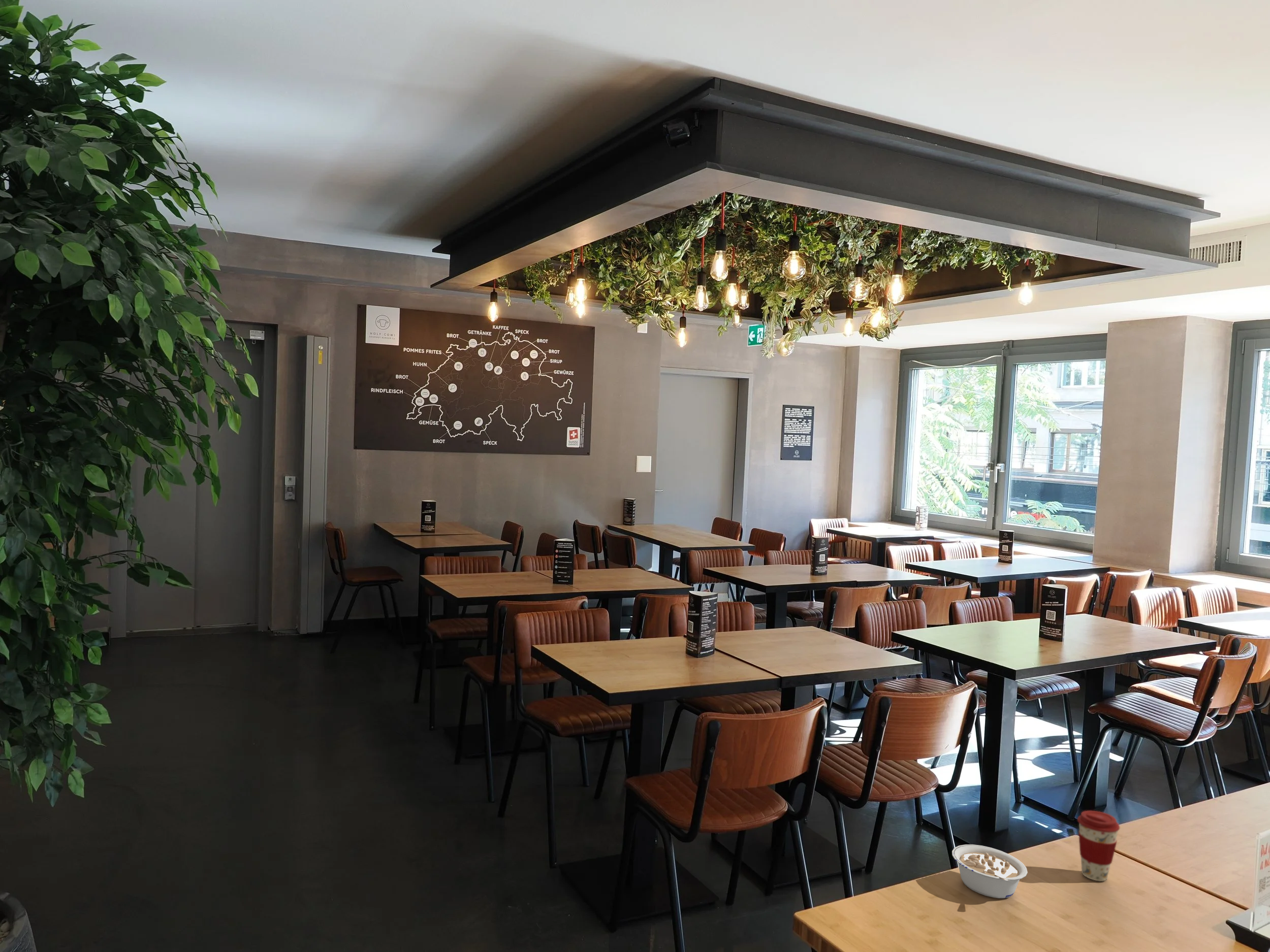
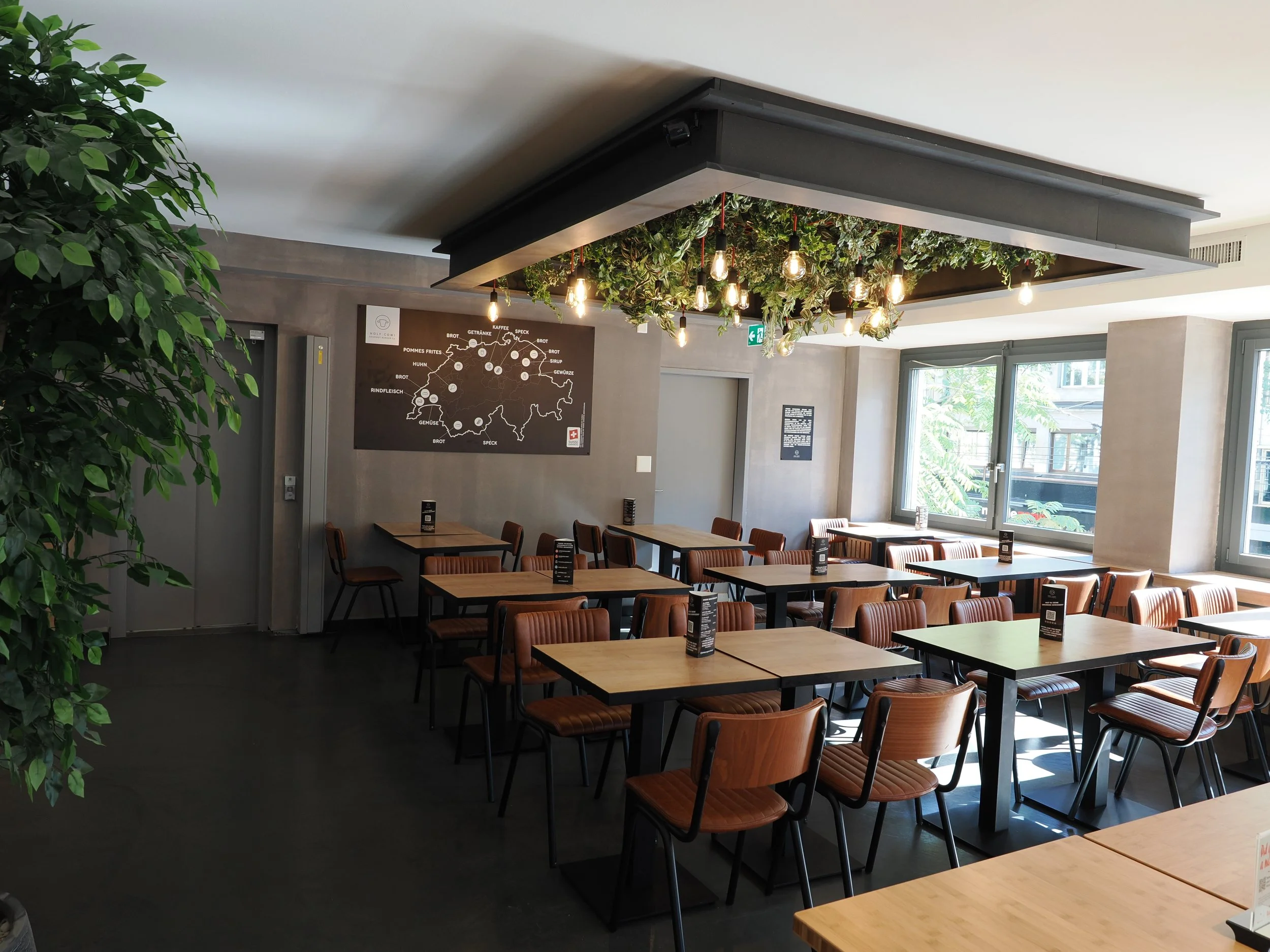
- coffee cup [1077,810,1120,882]
- legume [951,844,1028,899]
